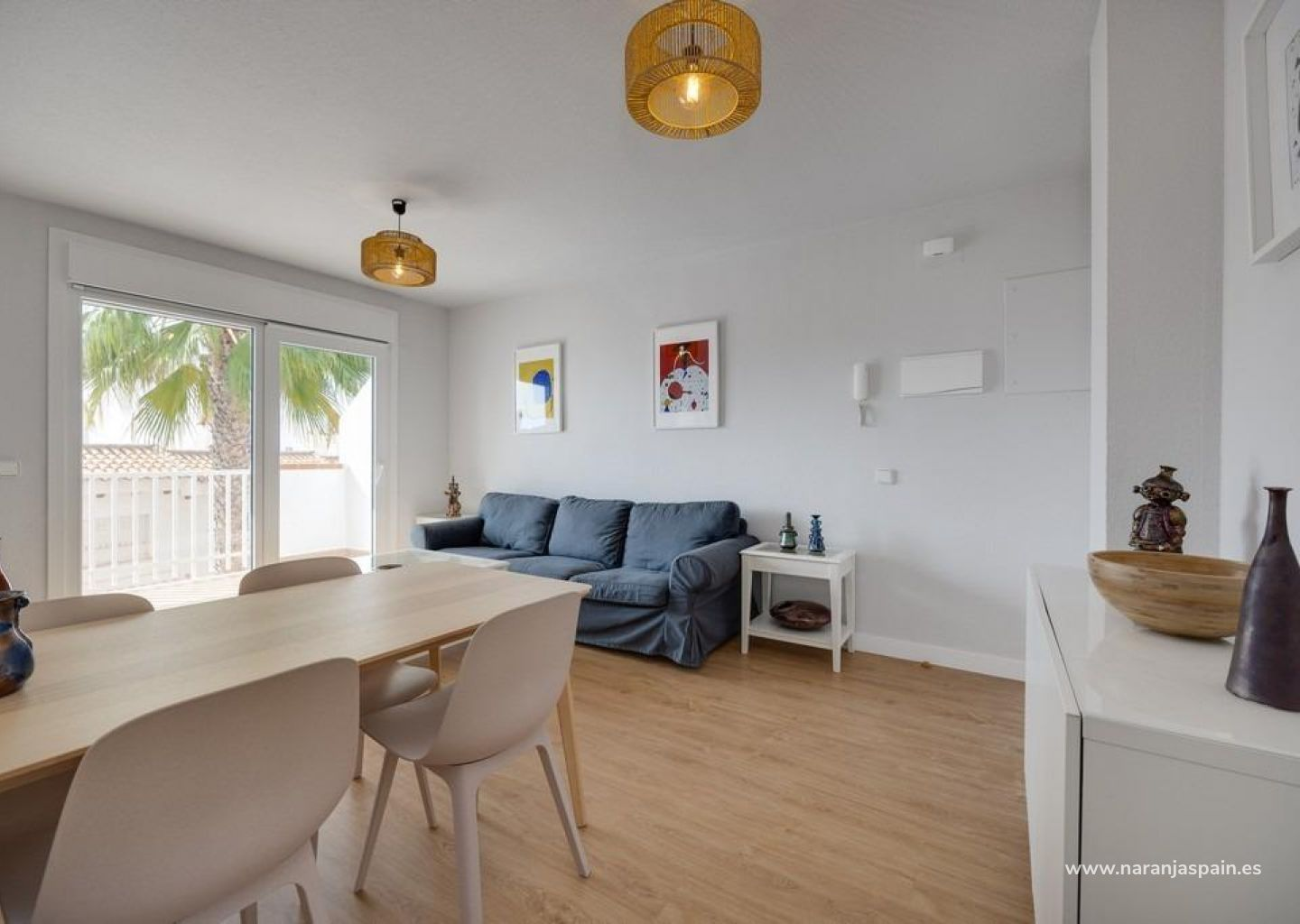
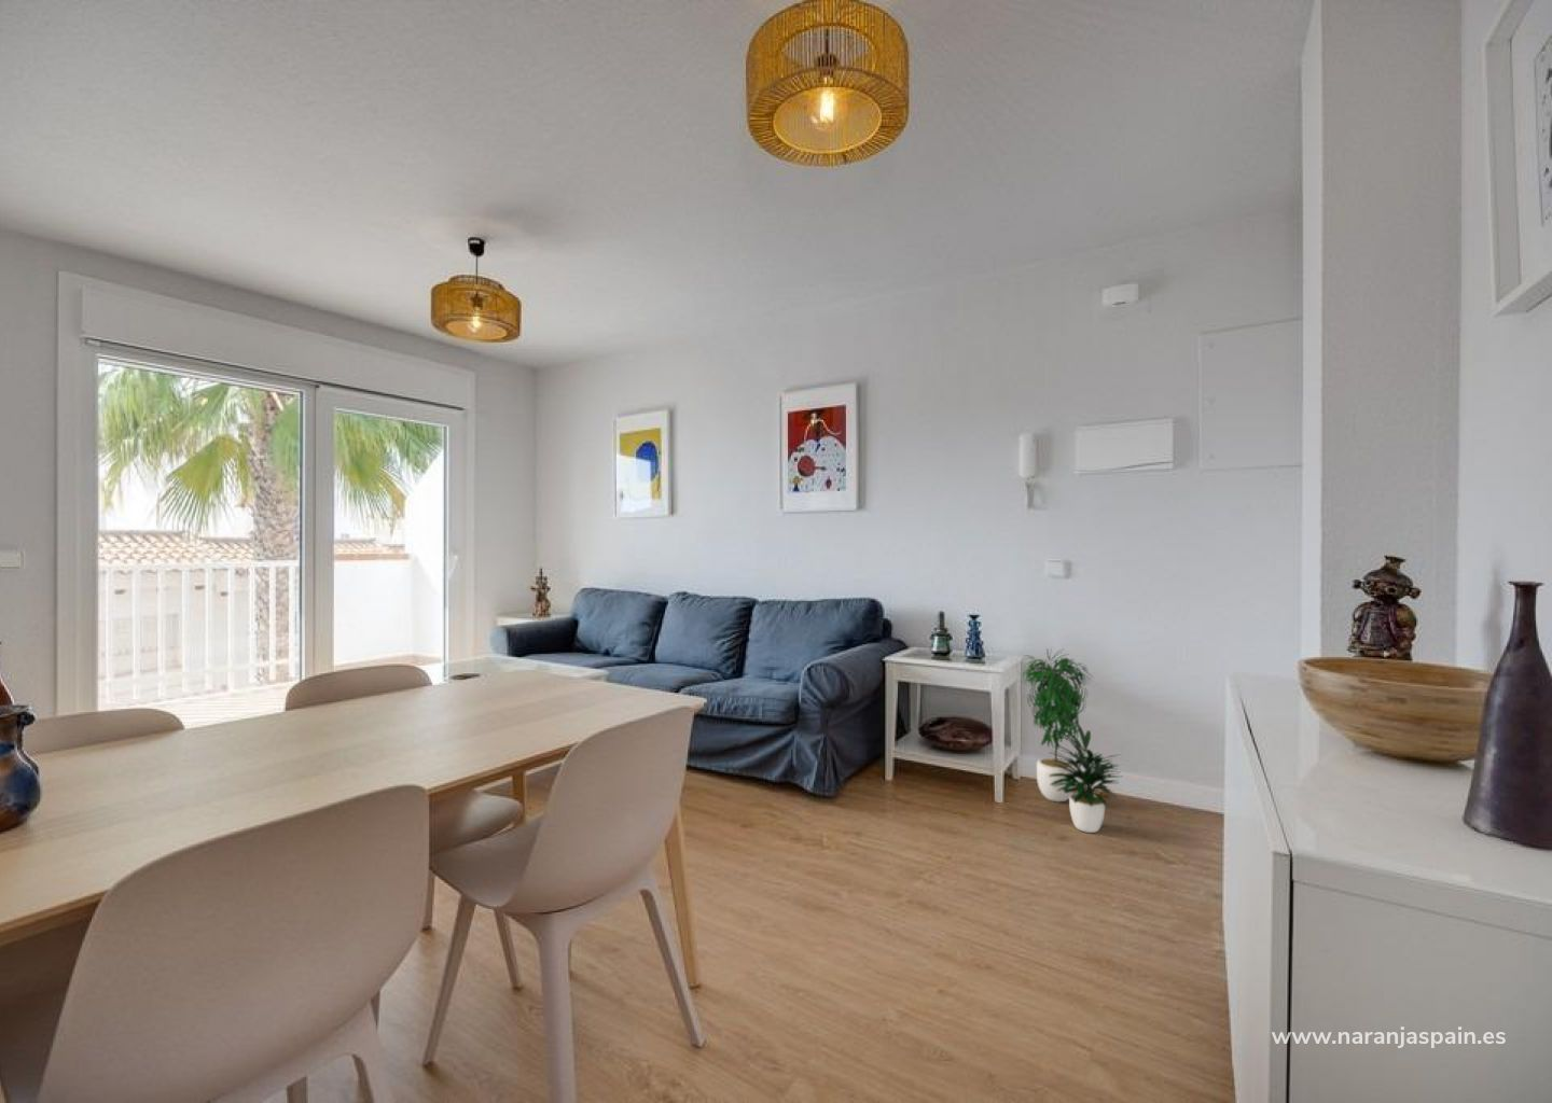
+ potted plant [1020,646,1125,833]
